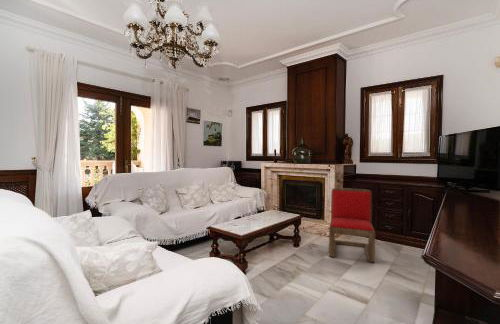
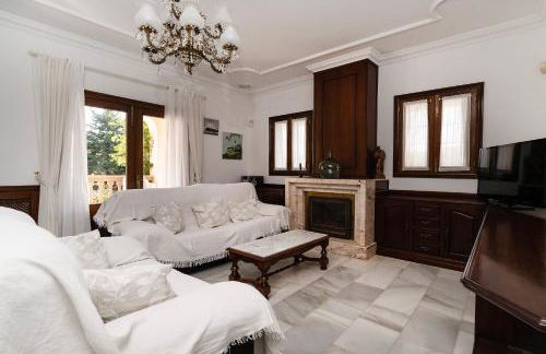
- chair [328,187,376,264]
